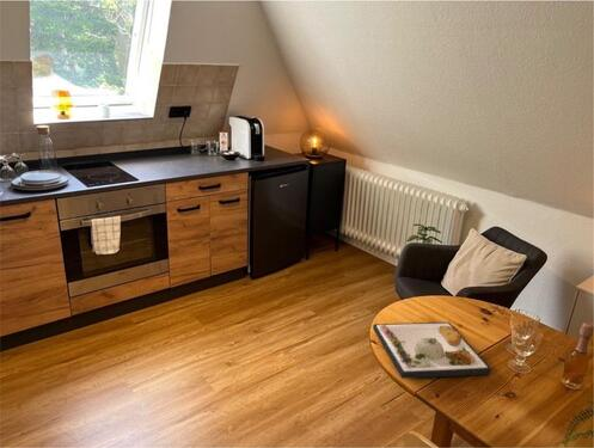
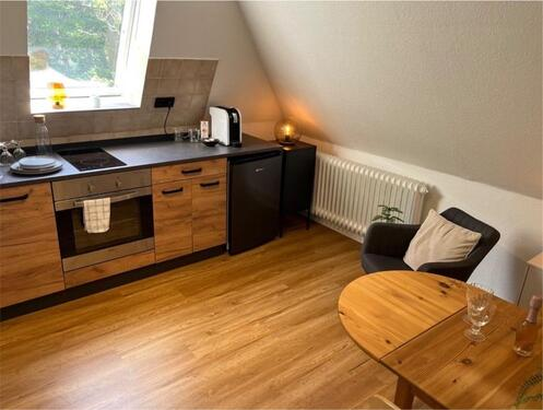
- dinner plate [372,321,492,380]
